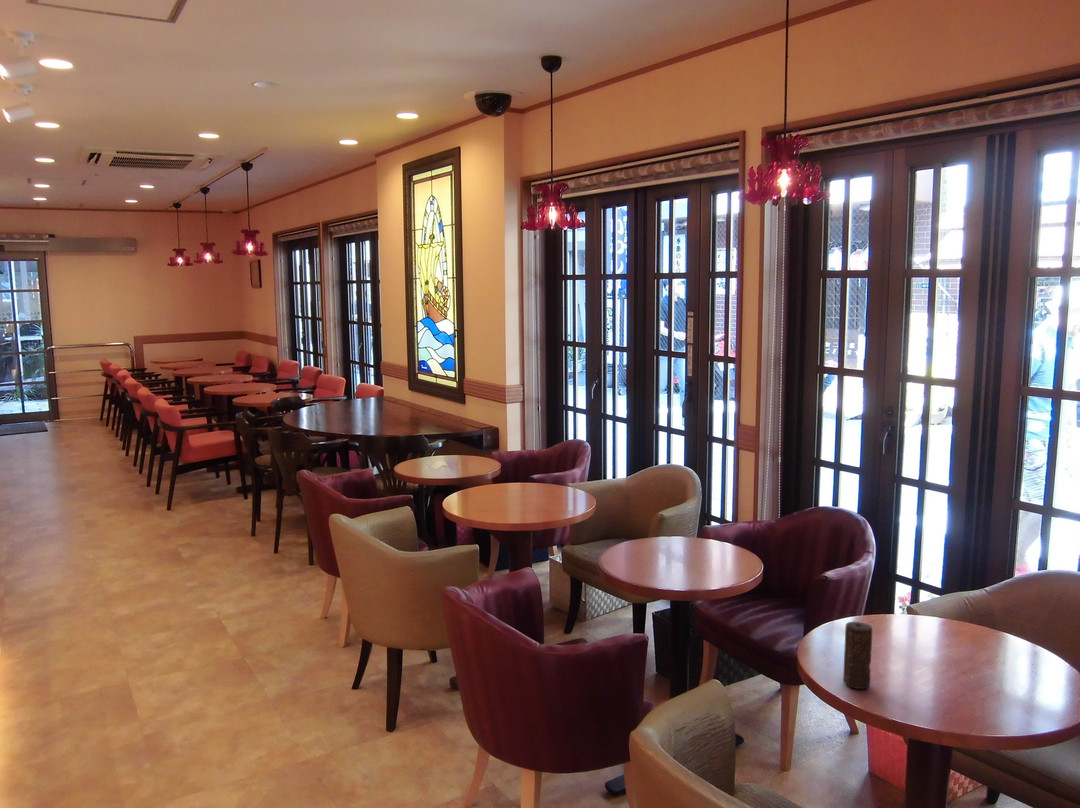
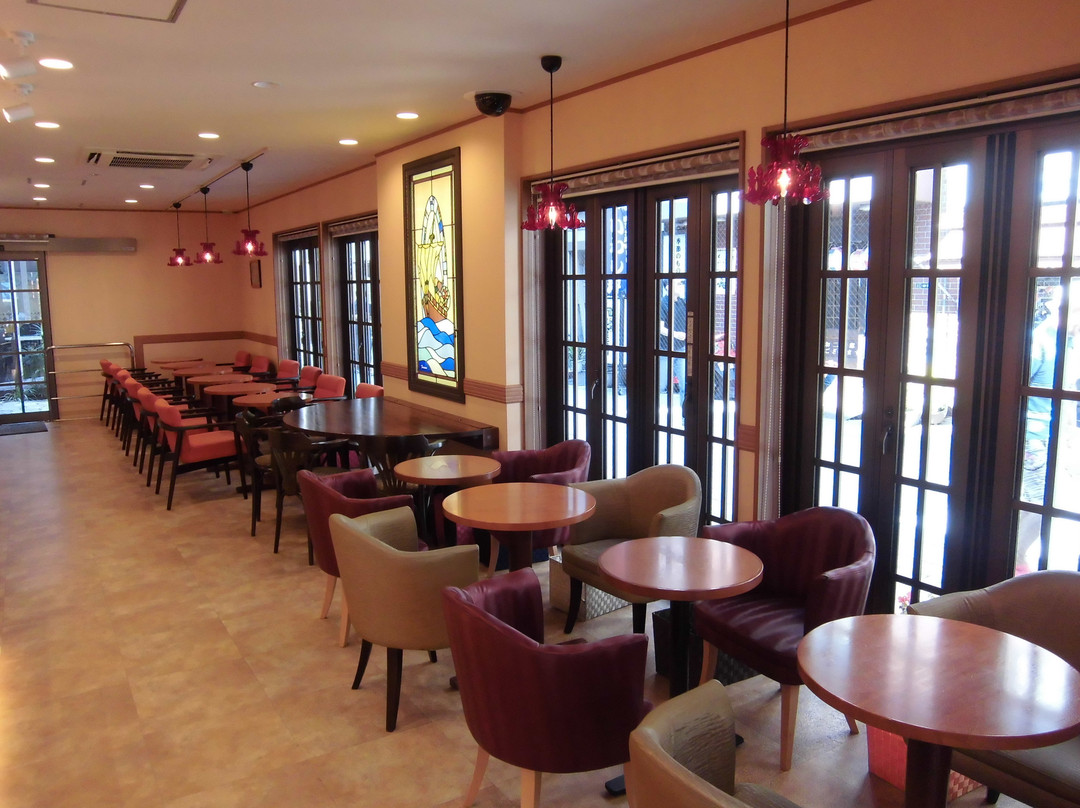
- candle [842,621,873,690]
